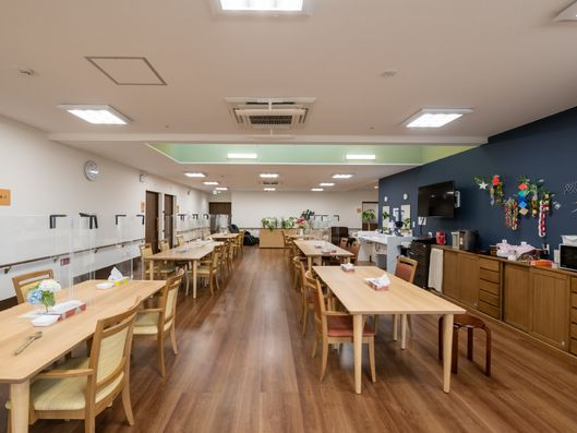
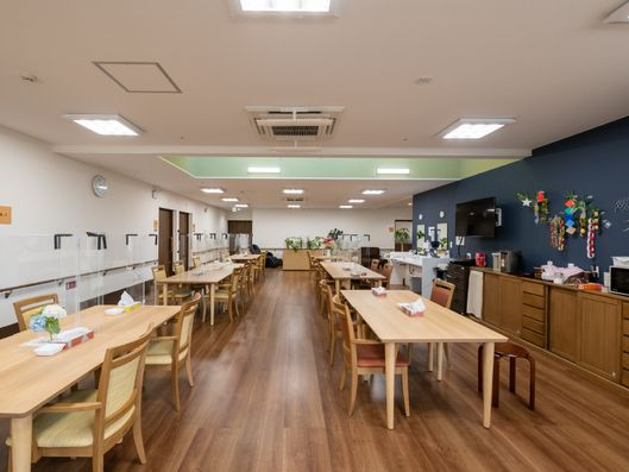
- spoon [14,330,44,356]
